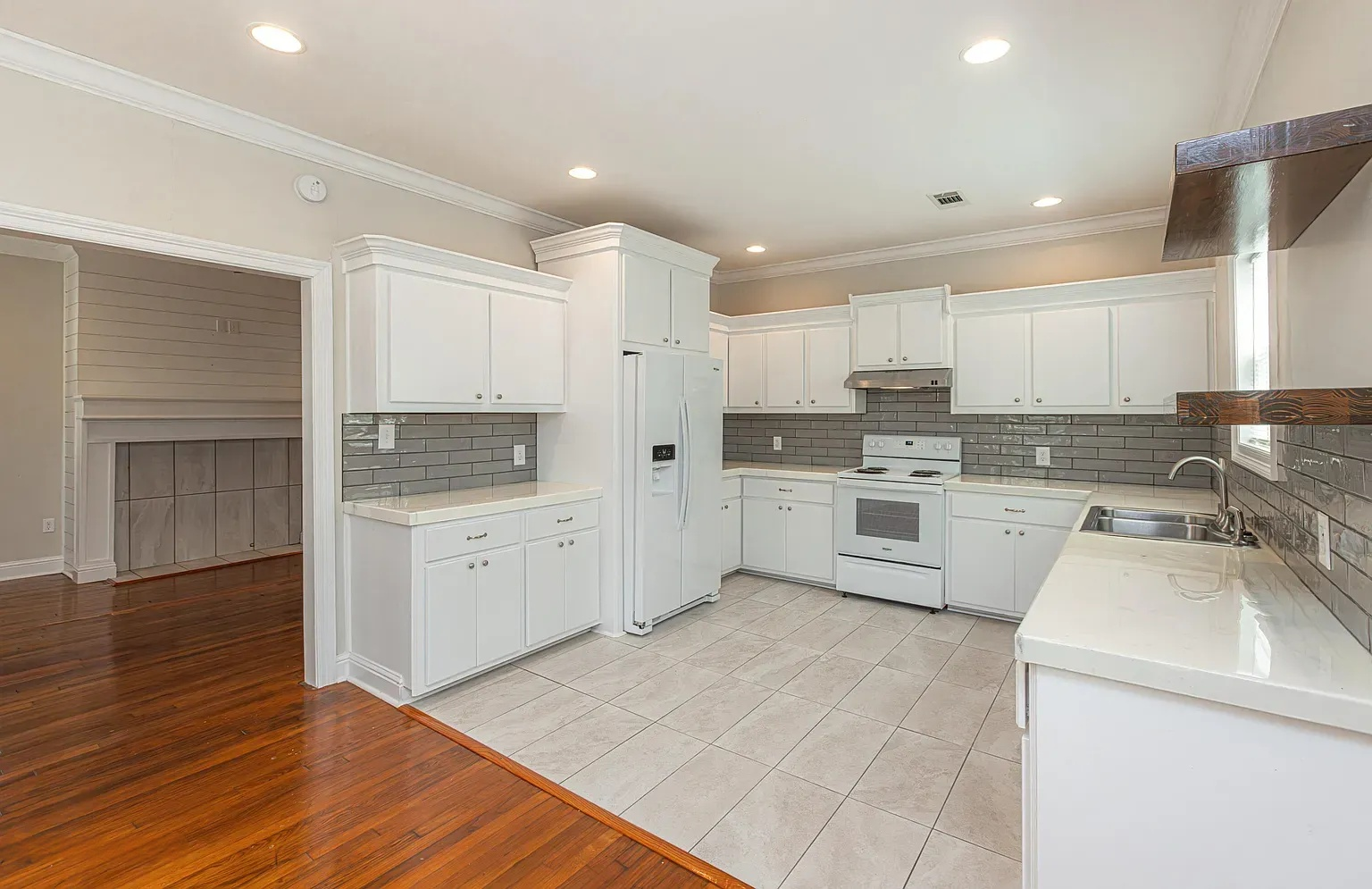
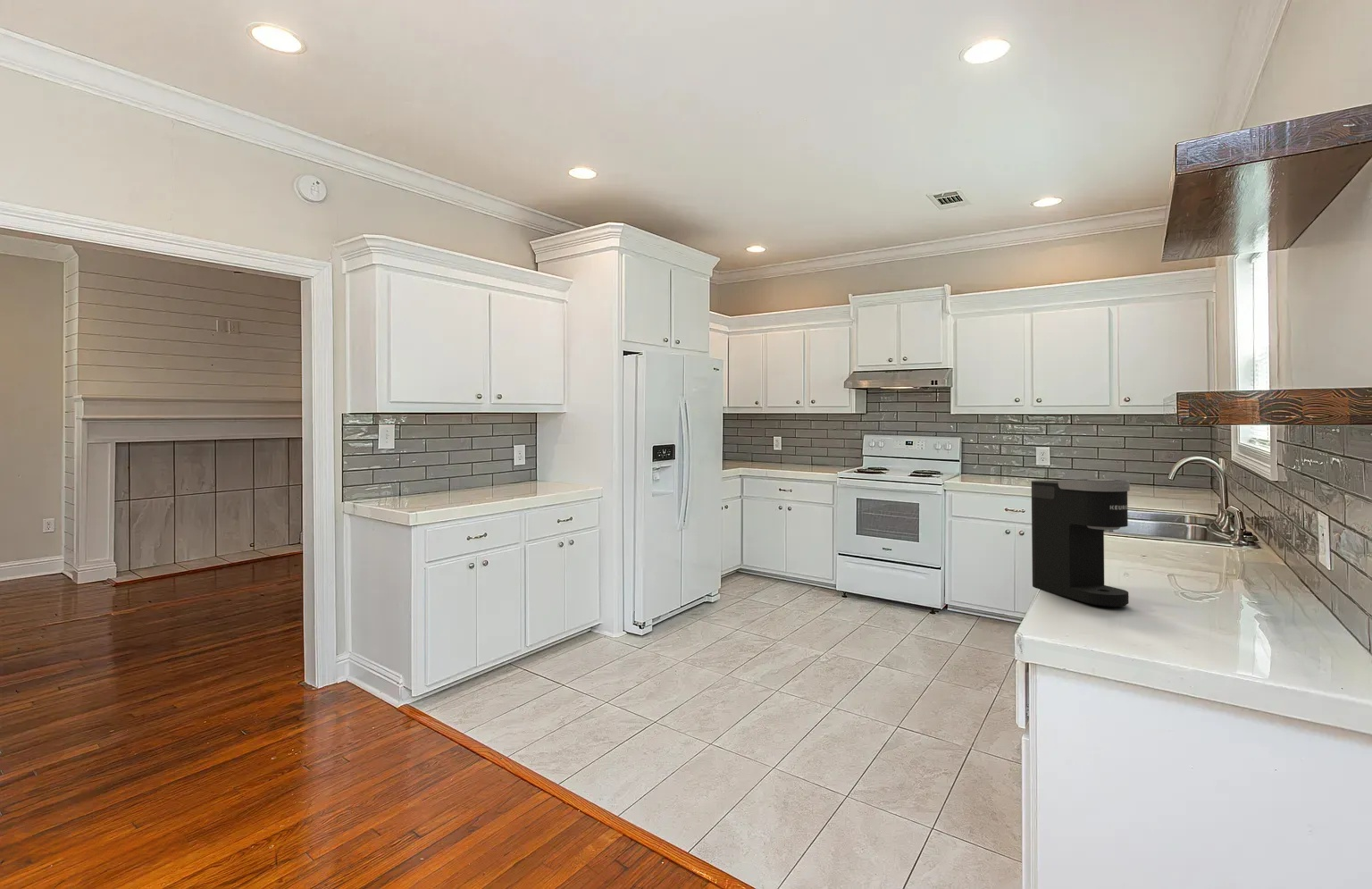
+ coffee maker [1031,478,1131,608]
